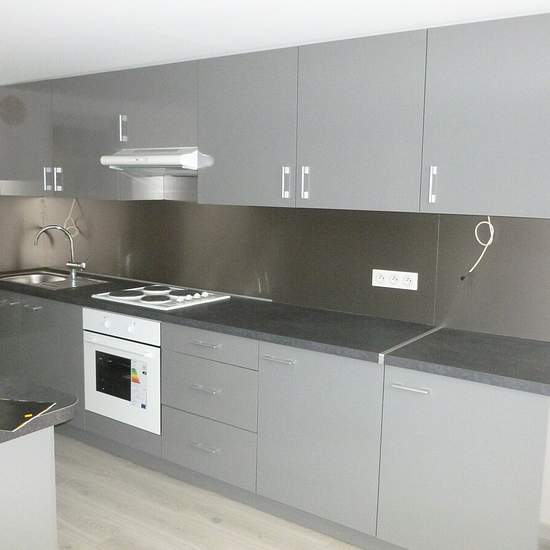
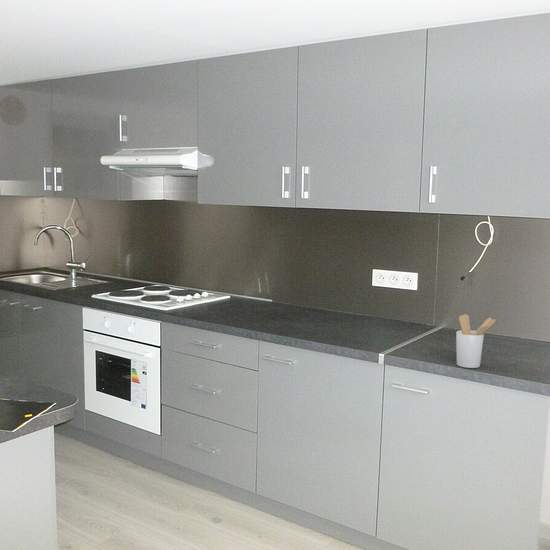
+ utensil holder [455,313,497,369]
